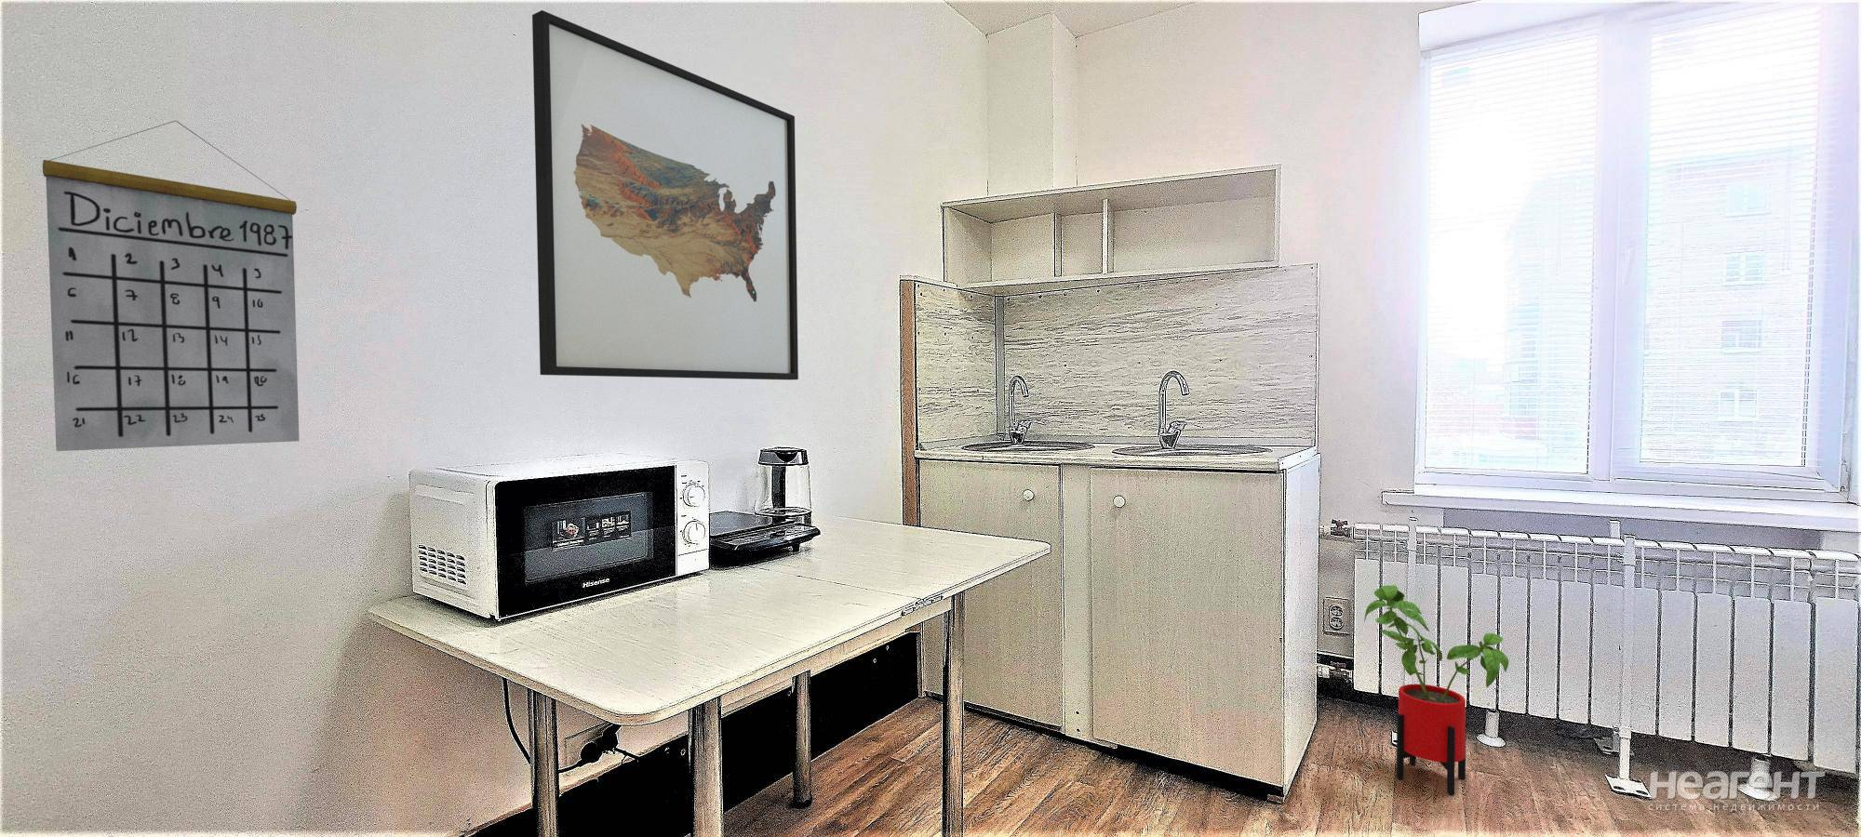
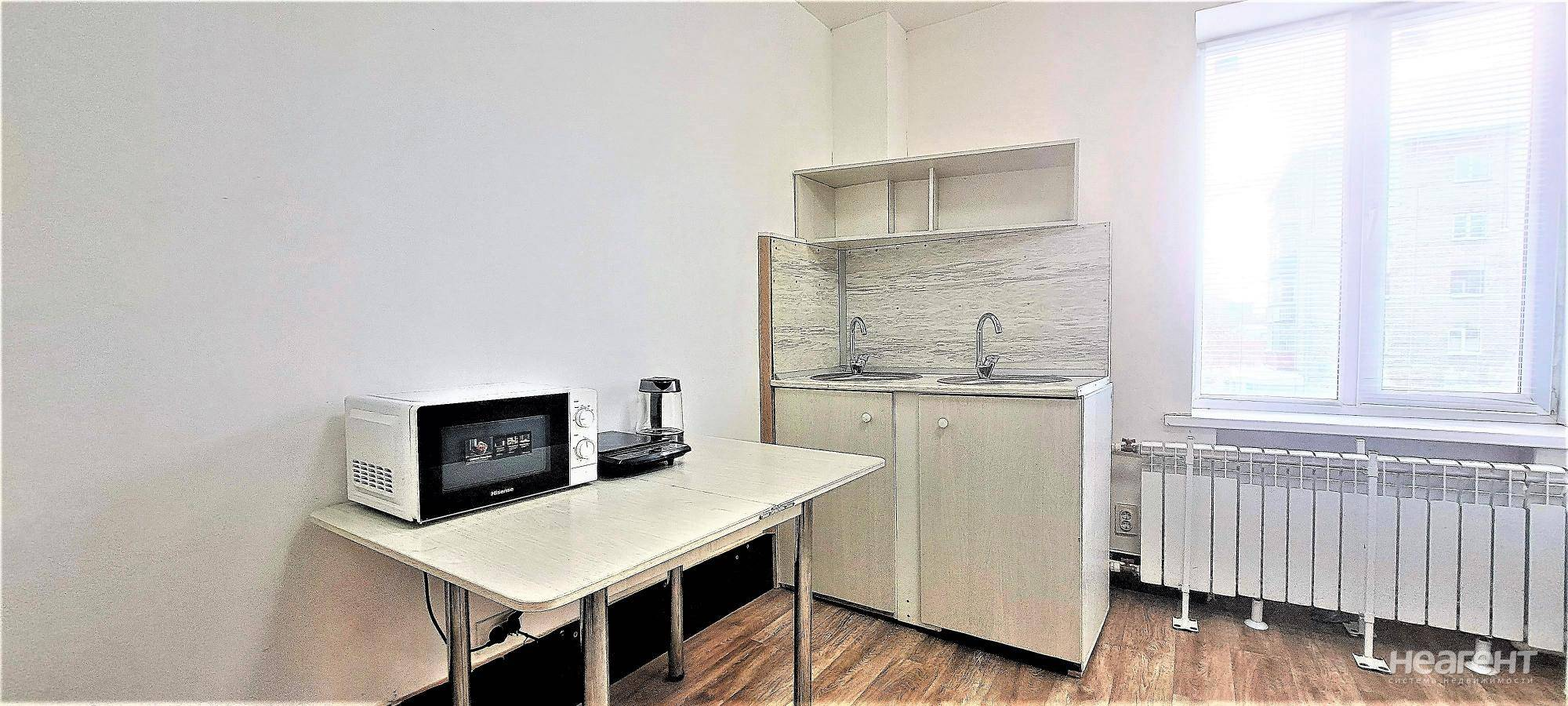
- calendar [42,120,300,452]
- wall art [532,9,799,381]
- house plant [1364,584,1510,796]
